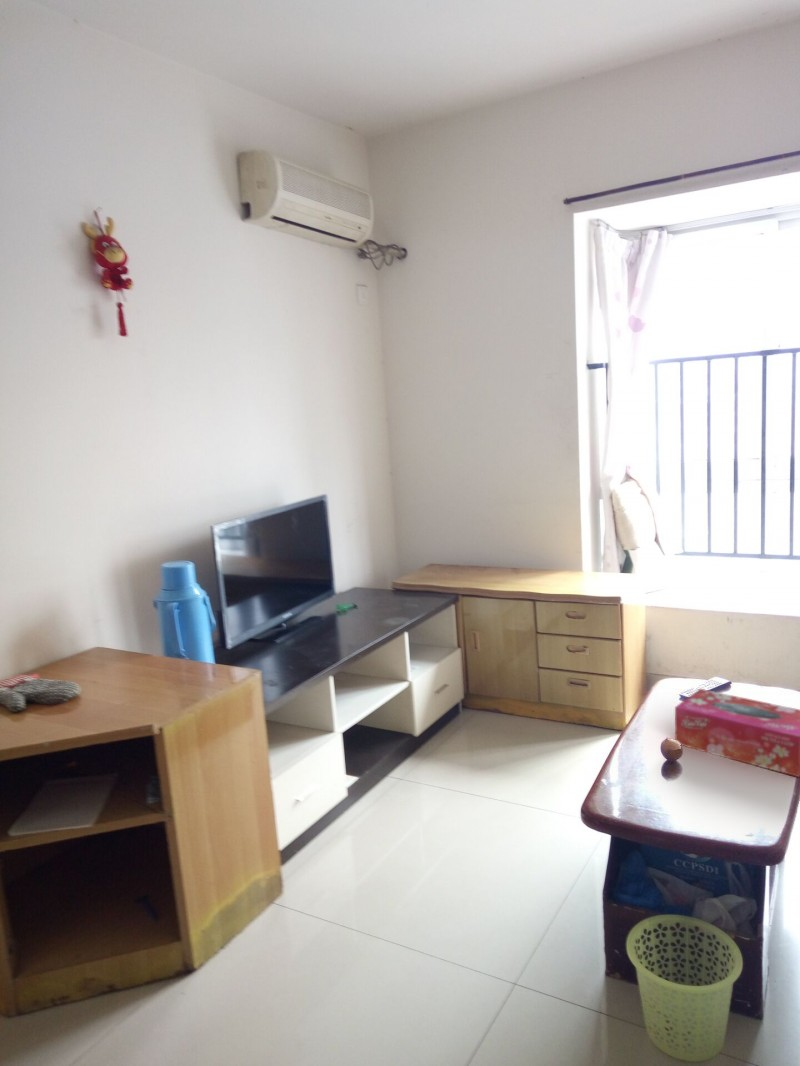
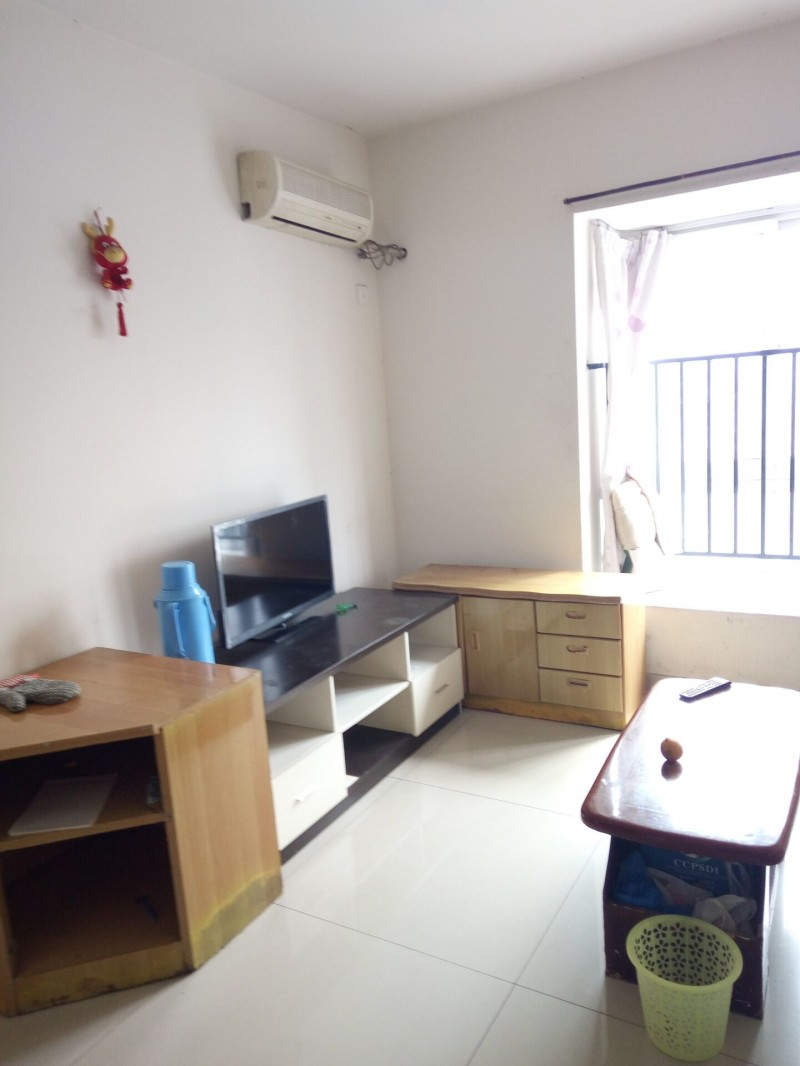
- tissue box [674,688,800,778]
